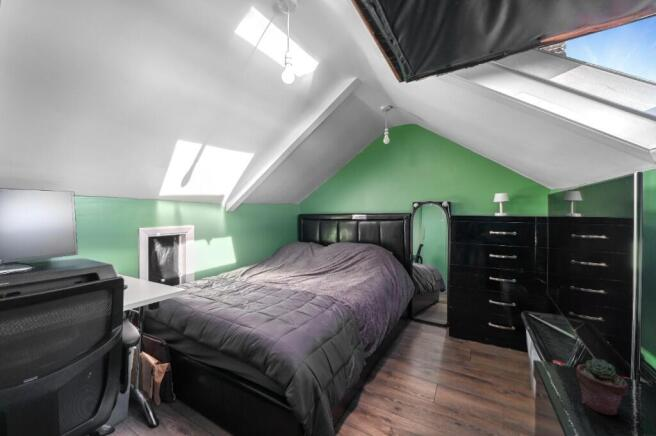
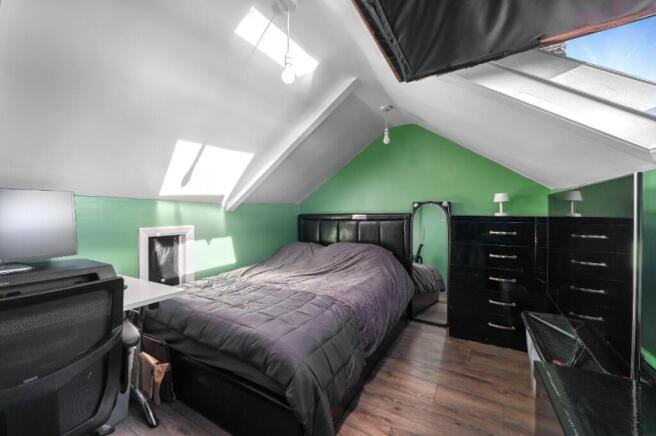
- potted succulent [576,358,629,416]
